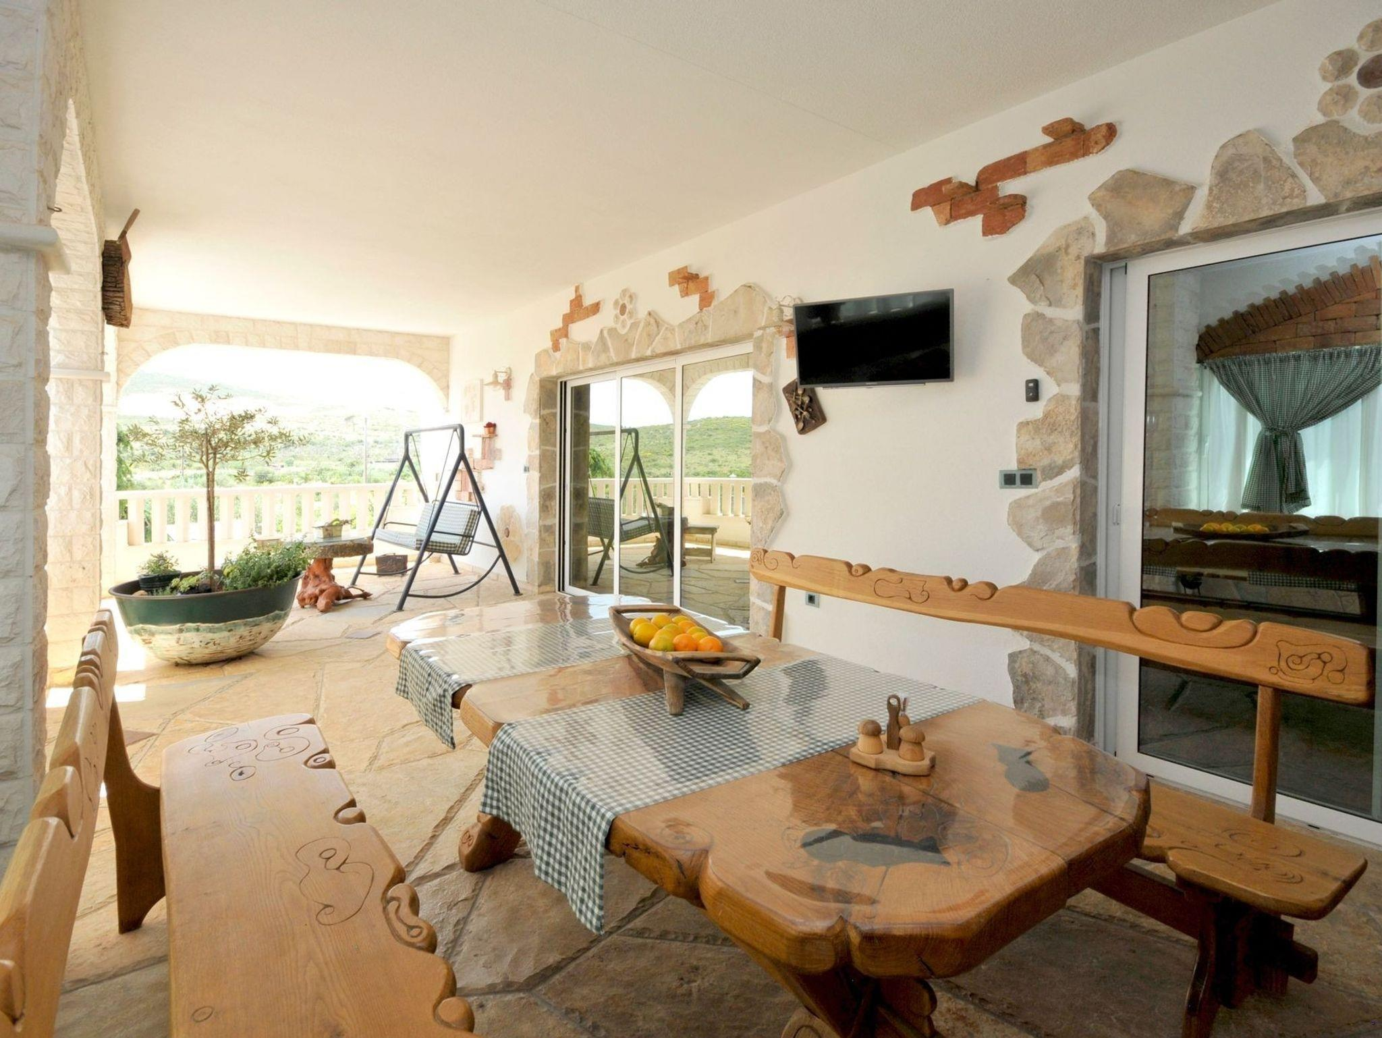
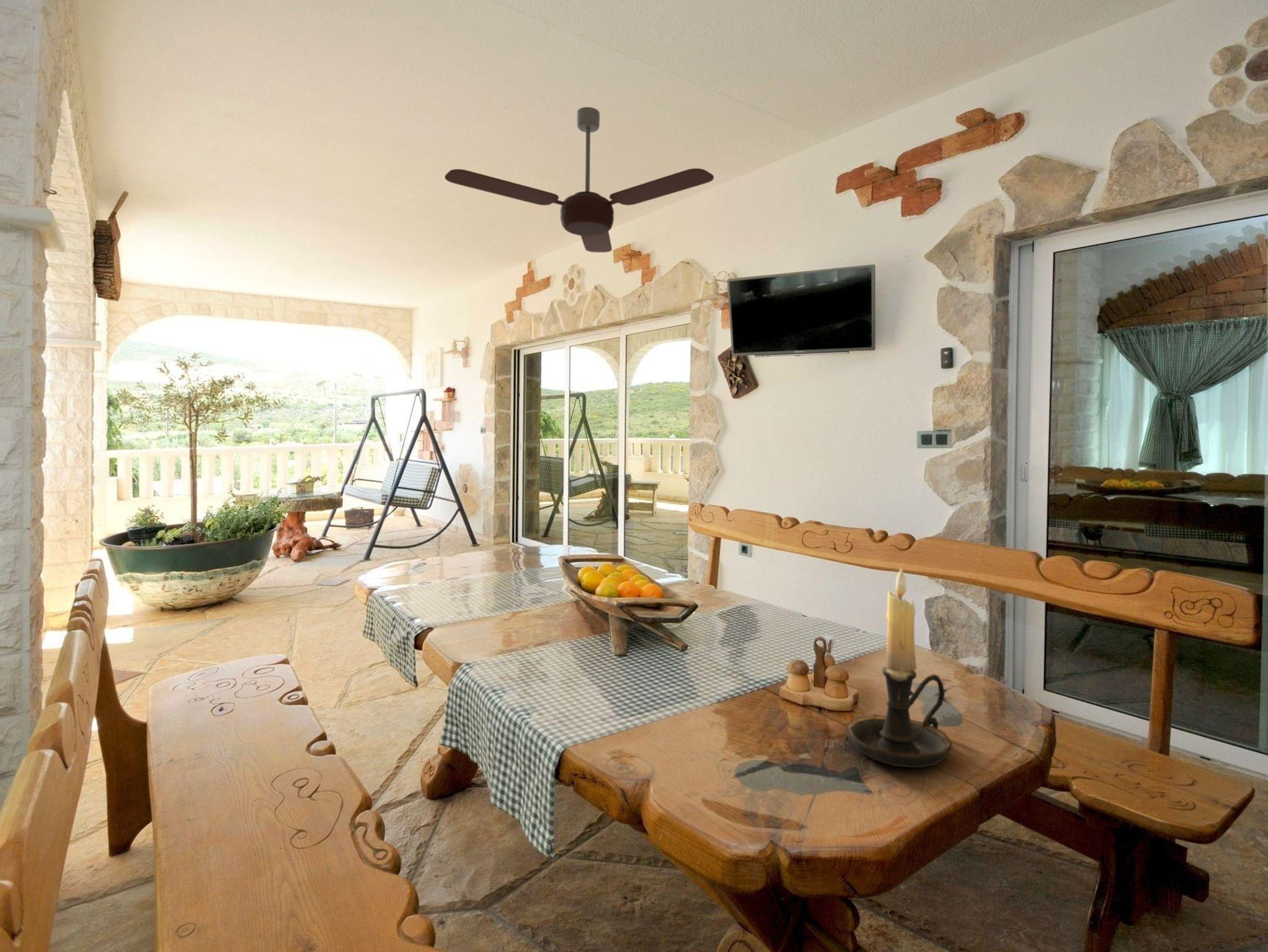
+ ceiling fan [444,106,714,253]
+ candle holder [846,566,953,769]
